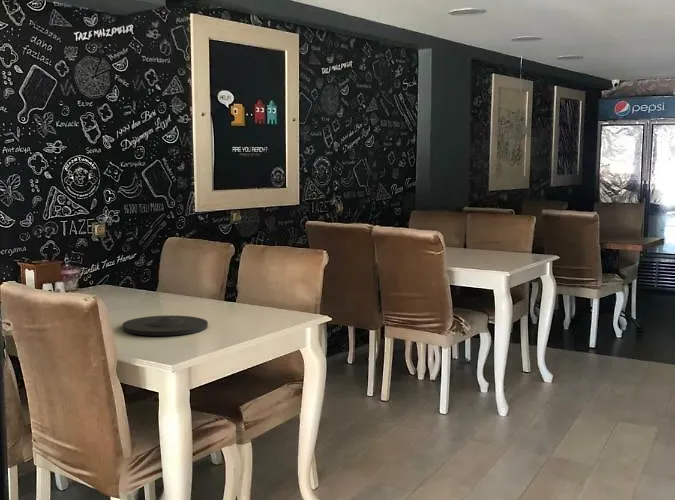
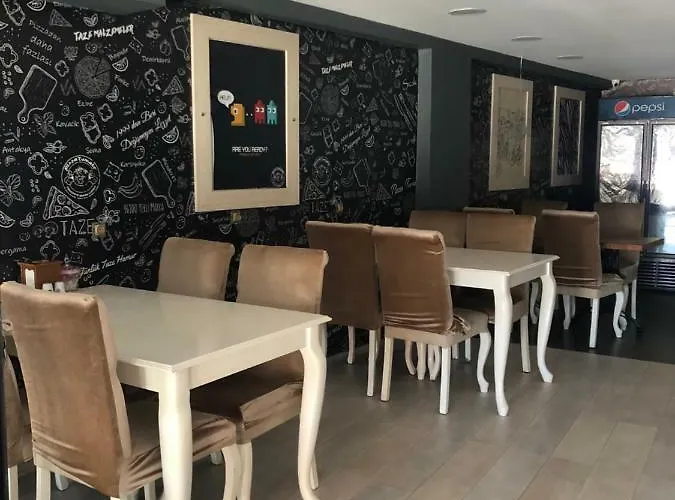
- plate [121,315,209,337]
